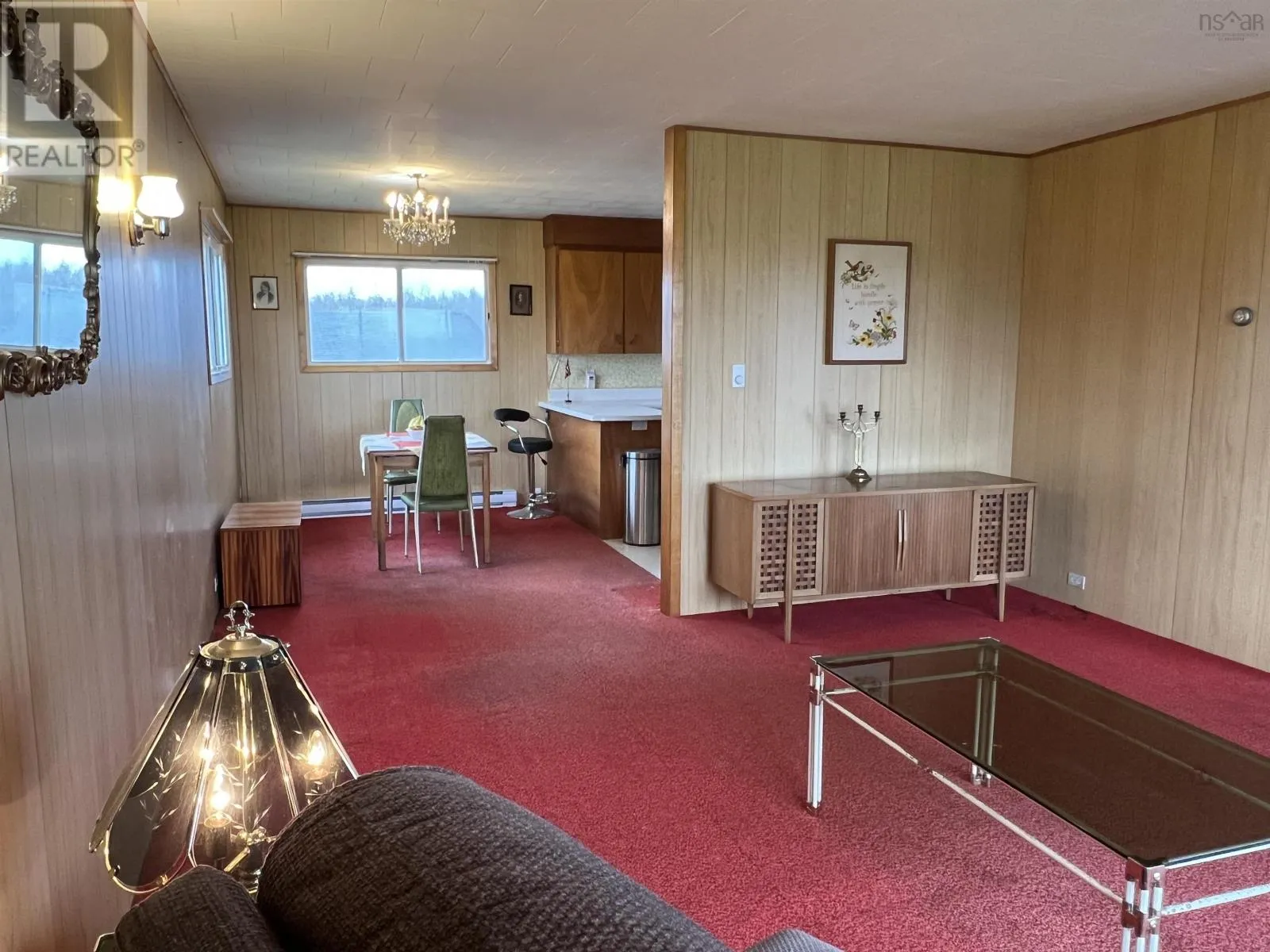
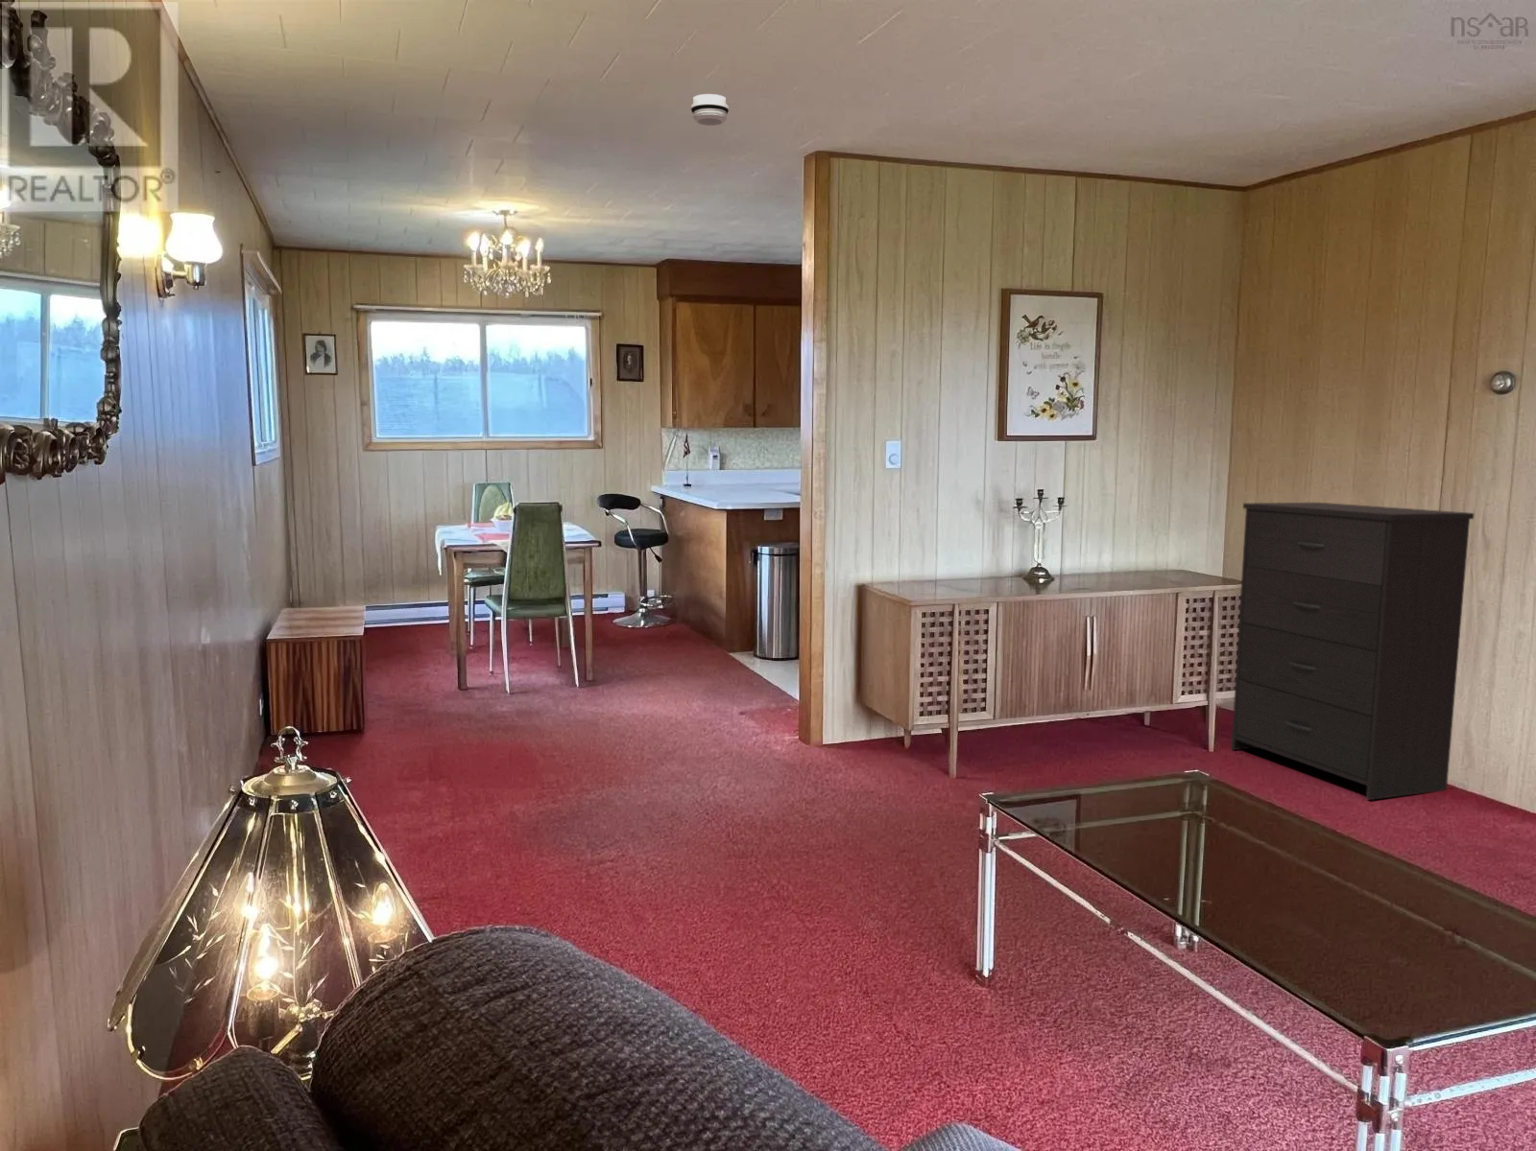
+ dresser [1231,502,1476,800]
+ smoke detector [691,93,729,127]
